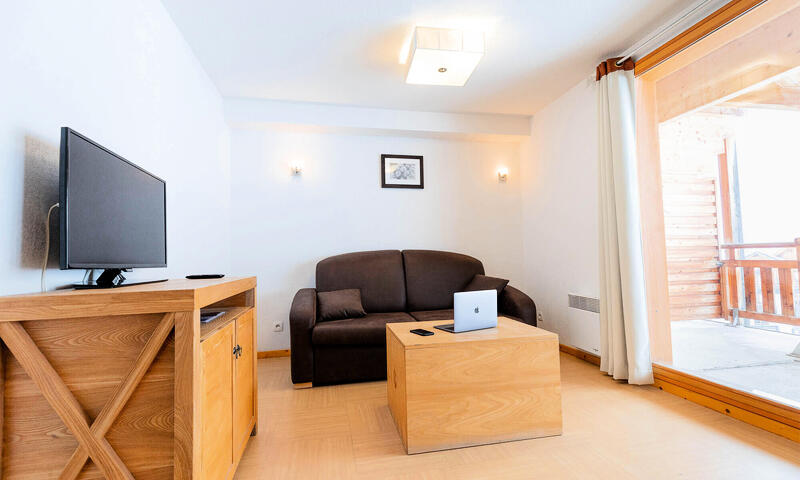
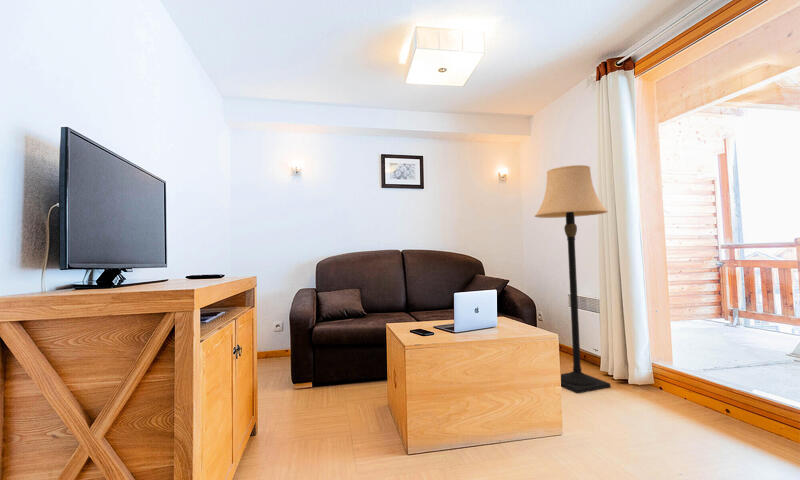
+ lamp [534,164,612,394]
